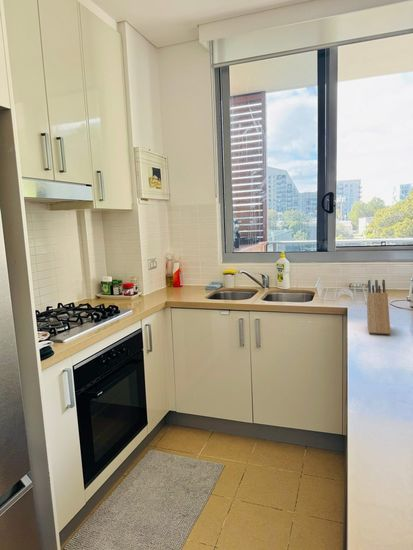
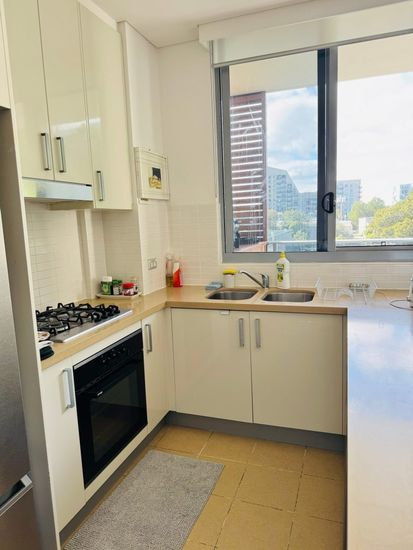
- knife block [366,279,391,335]
